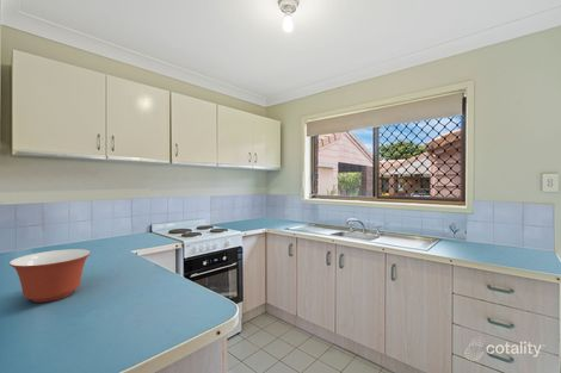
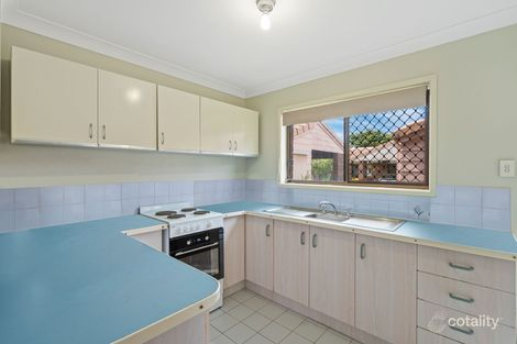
- mixing bowl [8,248,92,303]
